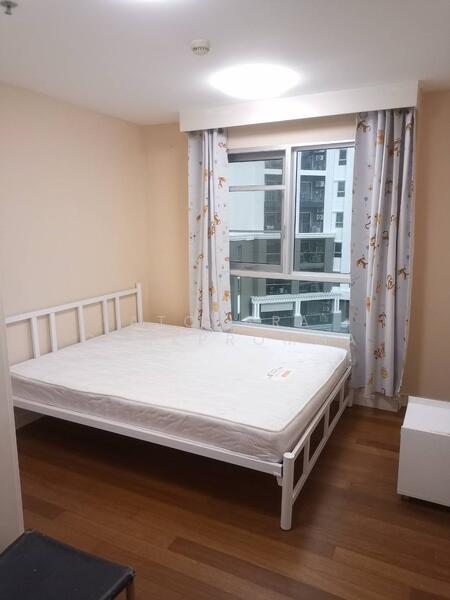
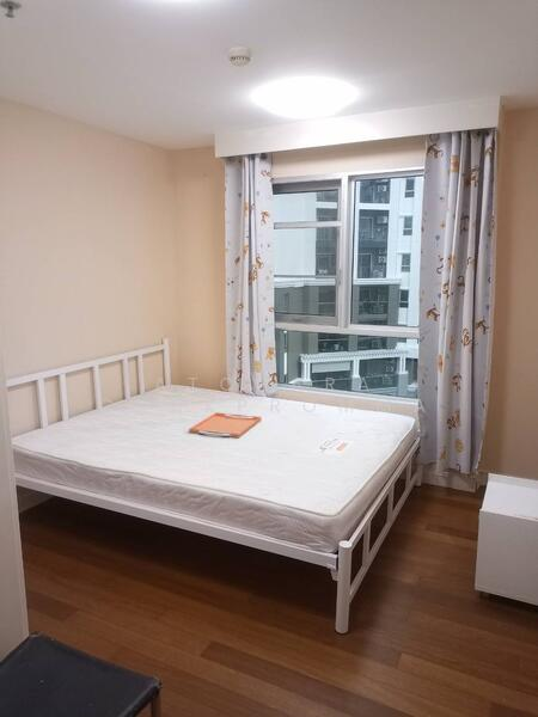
+ serving tray [188,411,263,439]
